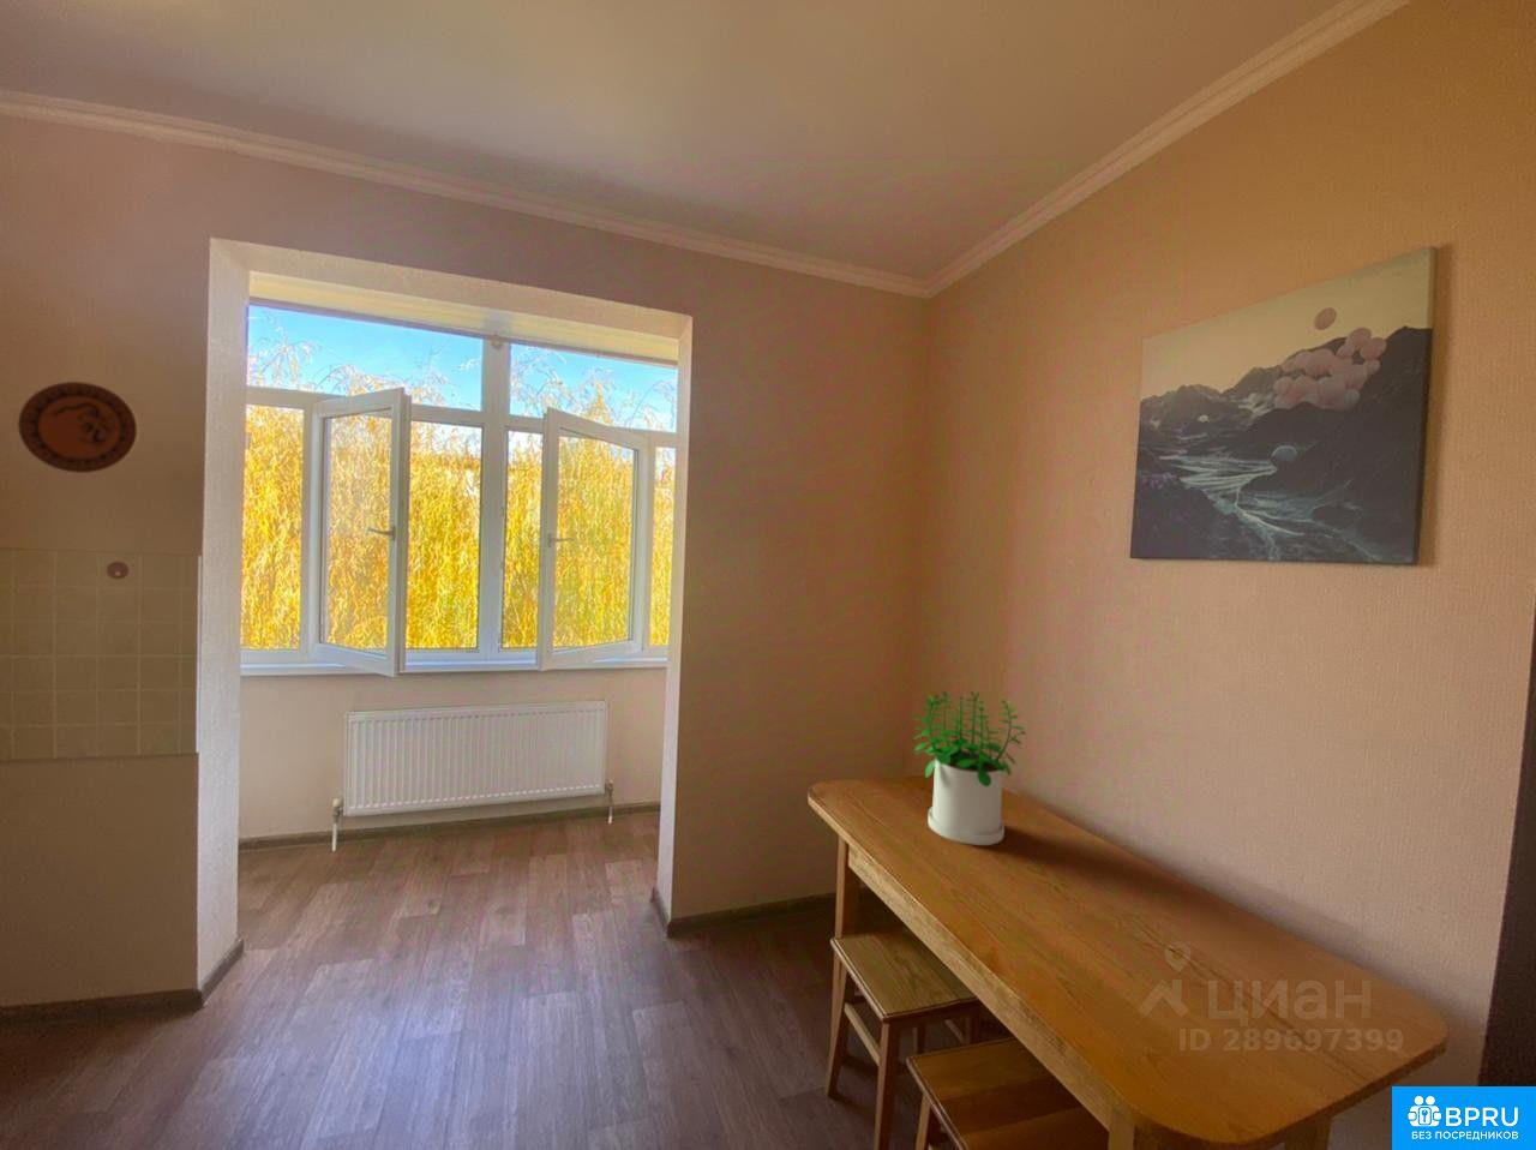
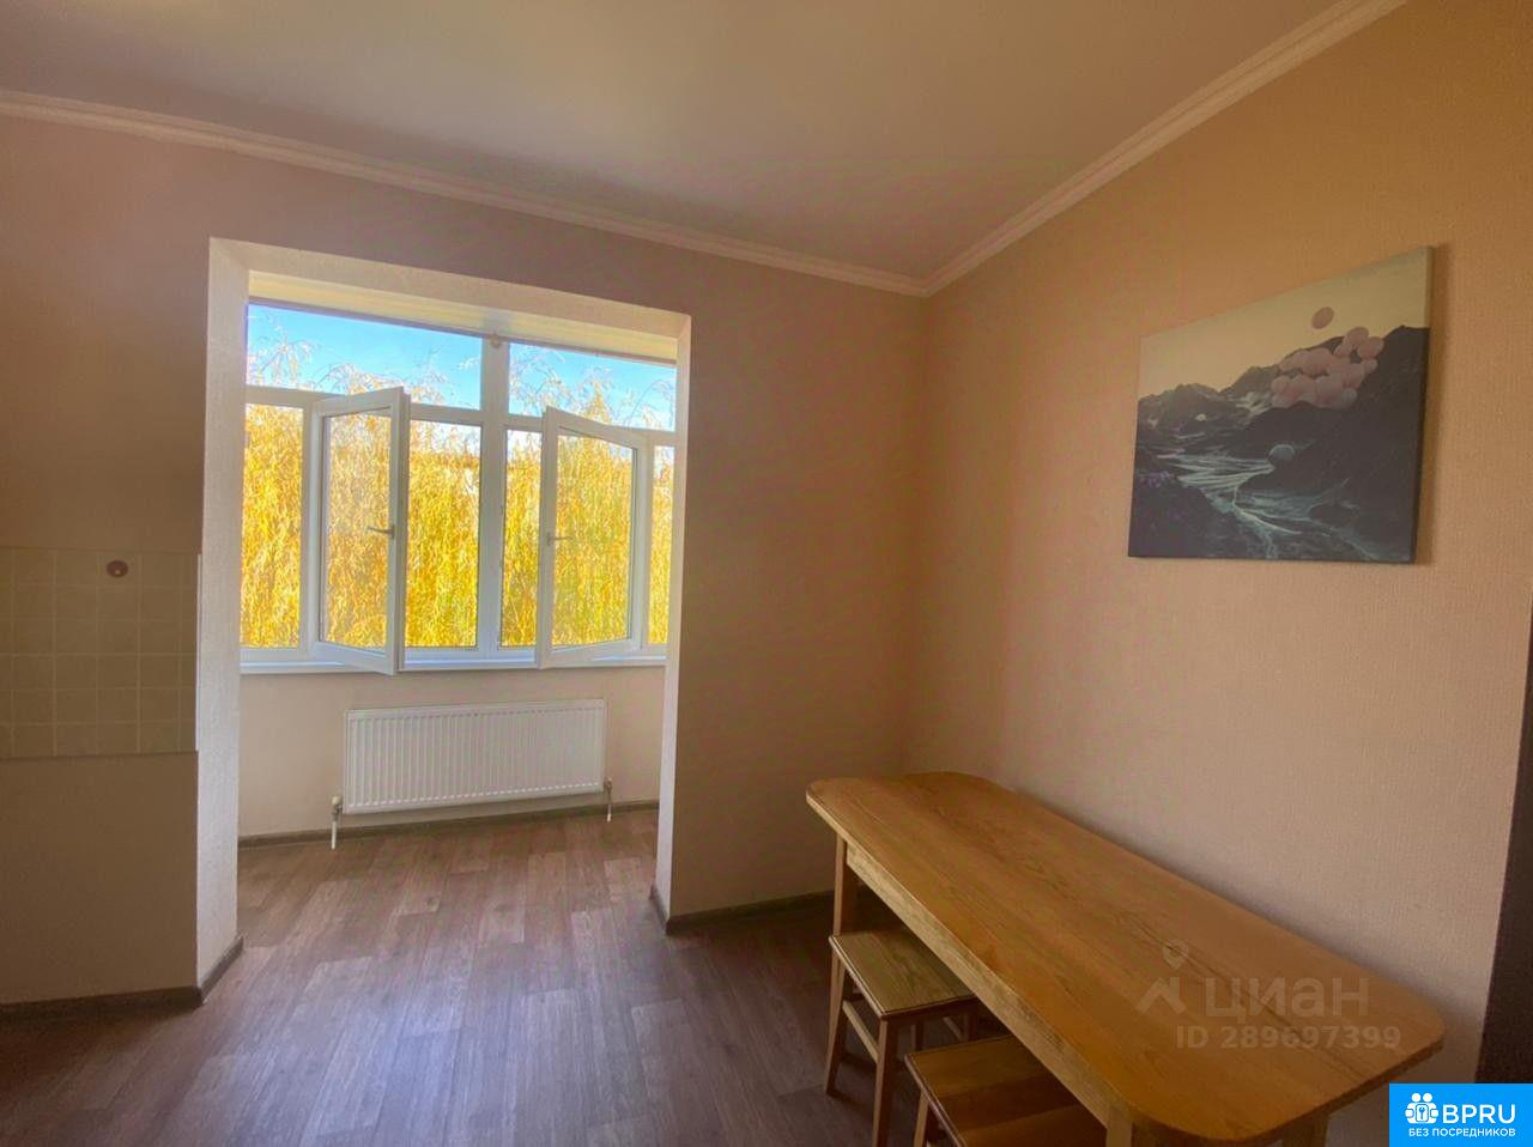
- decorative plate [17,381,139,475]
- potted plant [912,689,1028,847]
